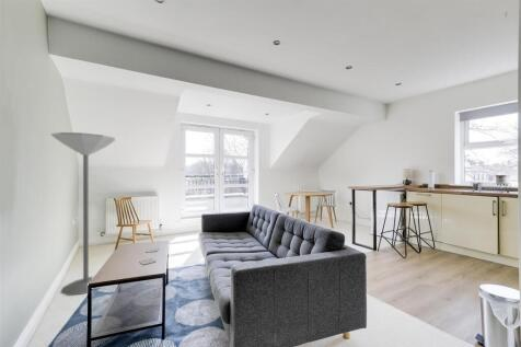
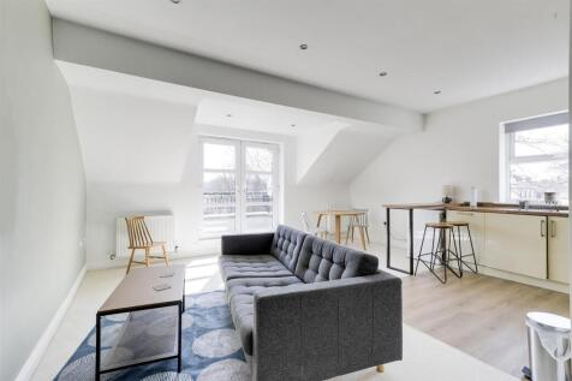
- floor lamp [50,131,116,297]
